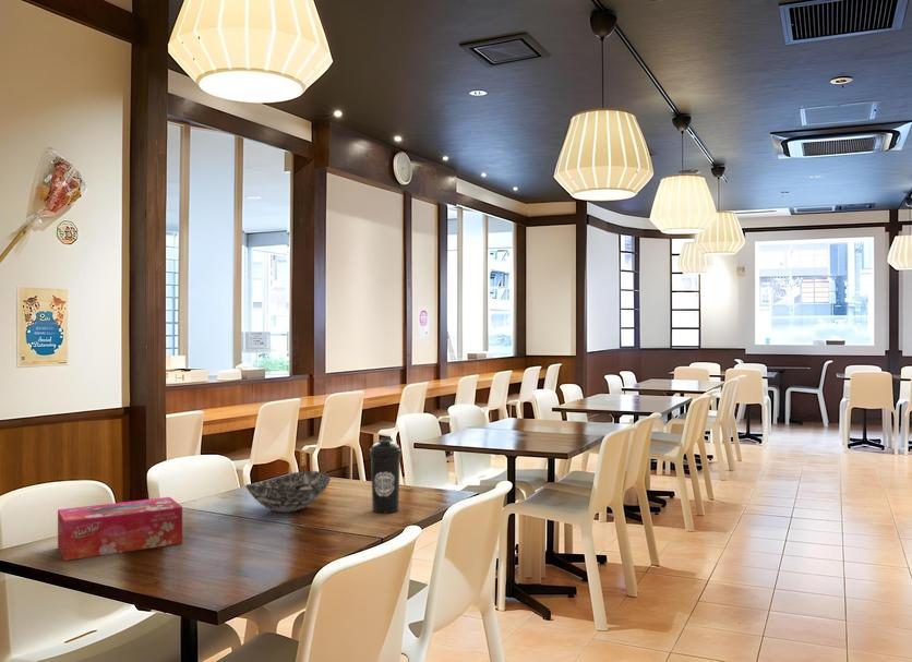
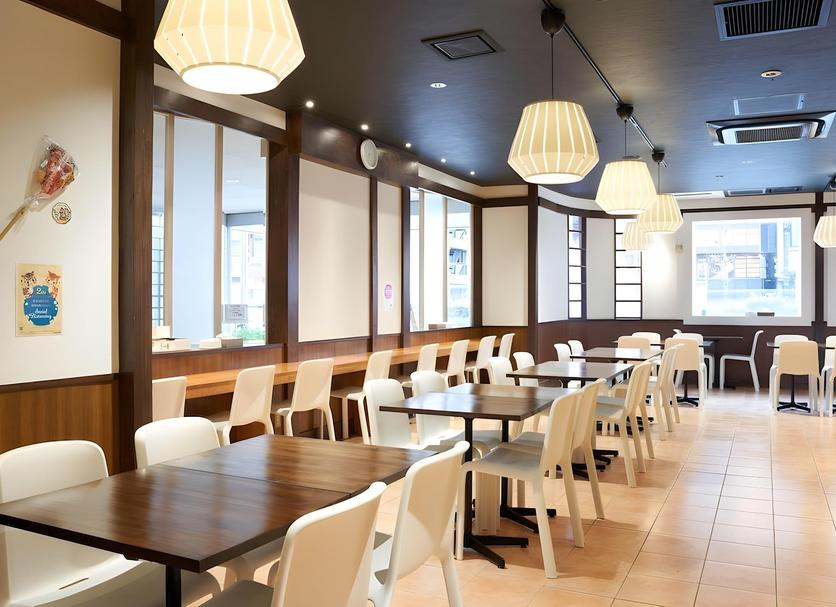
- water bottle [369,437,403,514]
- bowl [244,470,332,514]
- tissue box [57,496,183,562]
